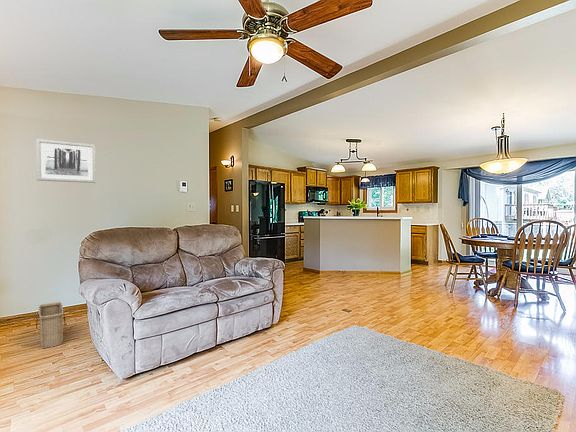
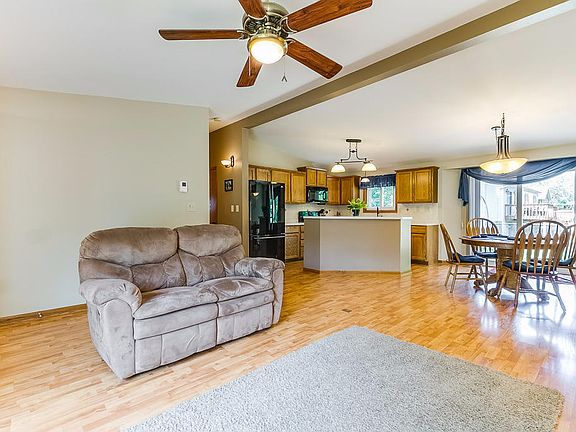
- wall art [35,138,97,184]
- basket [35,301,67,349]
